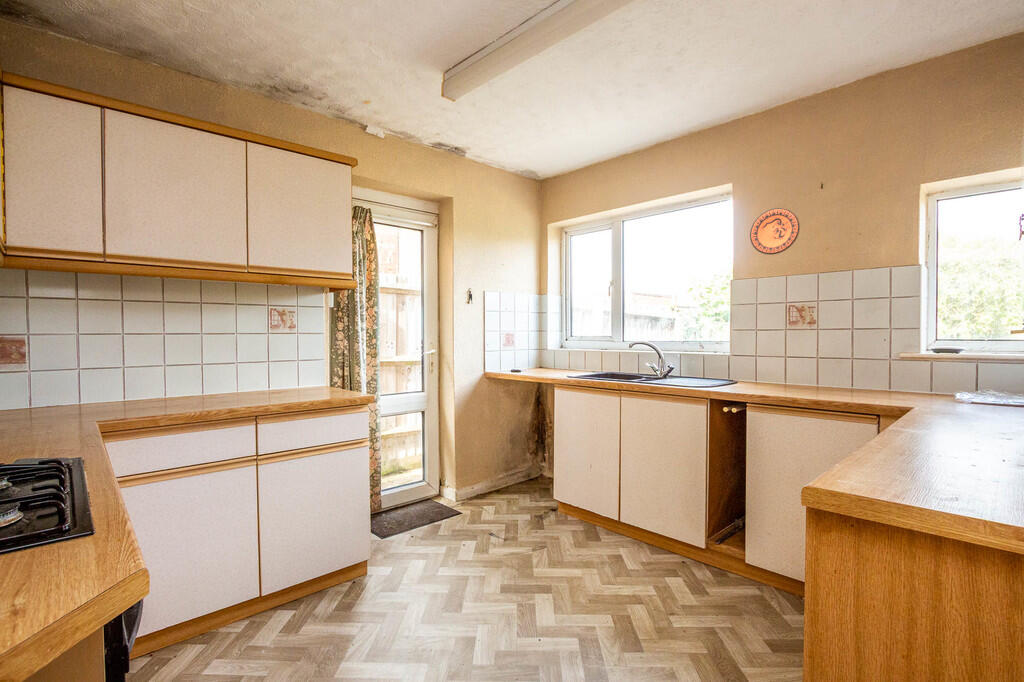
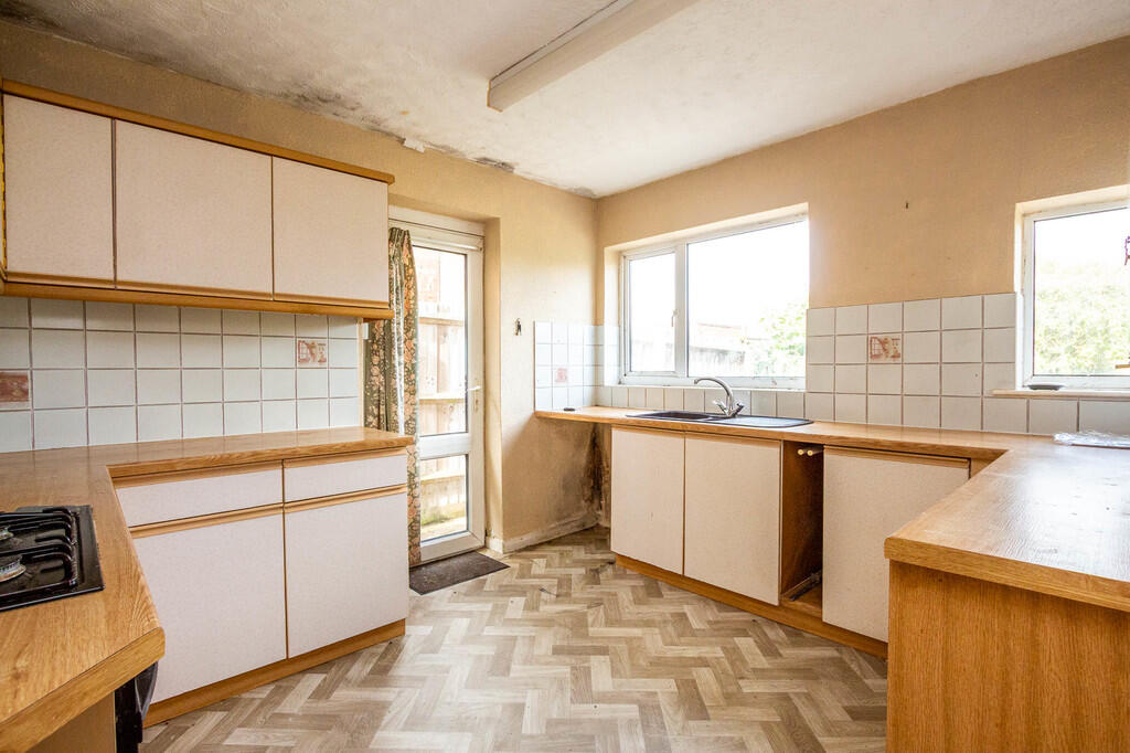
- decorative plate [749,207,801,256]
